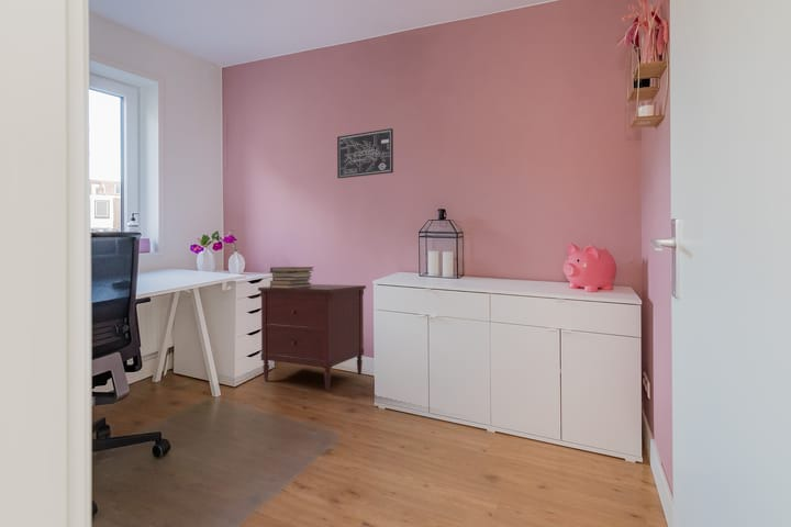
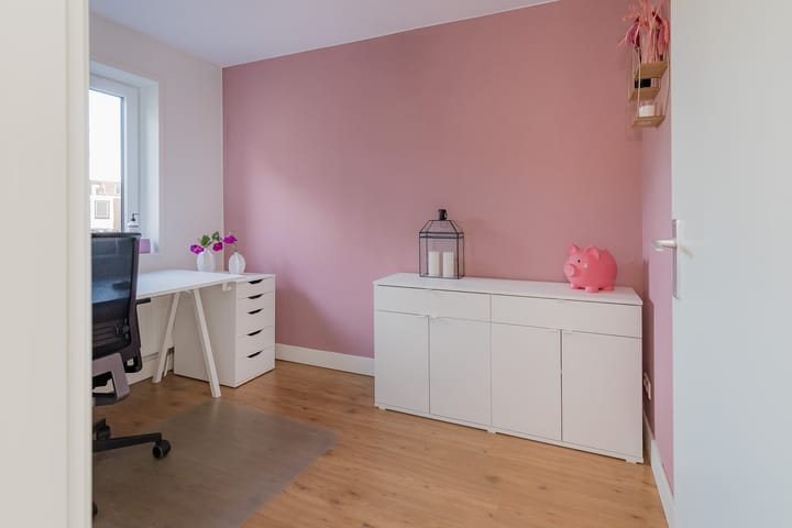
- book stack [269,266,315,289]
- wall art [336,127,394,179]
- dresser [257,283,367,392]
